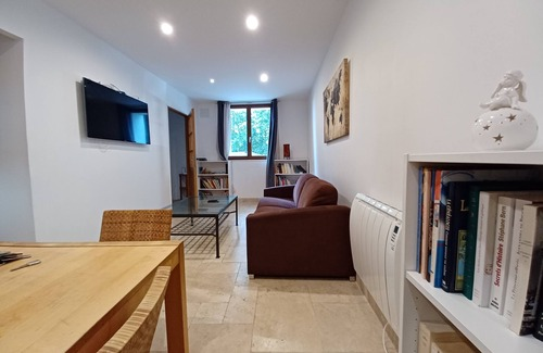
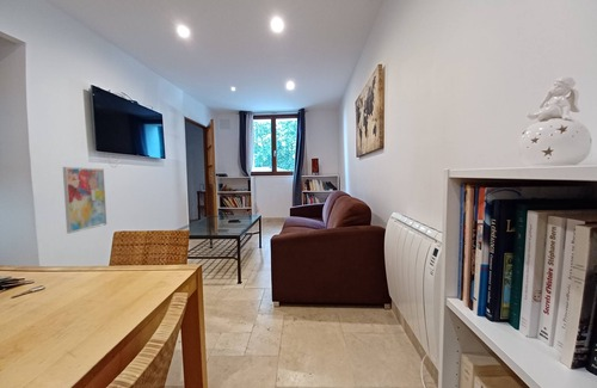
+ wall art [62,166,107,235]
